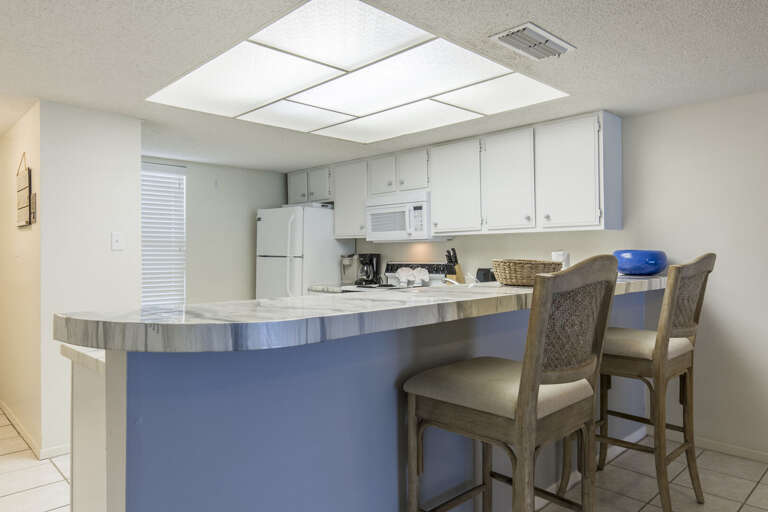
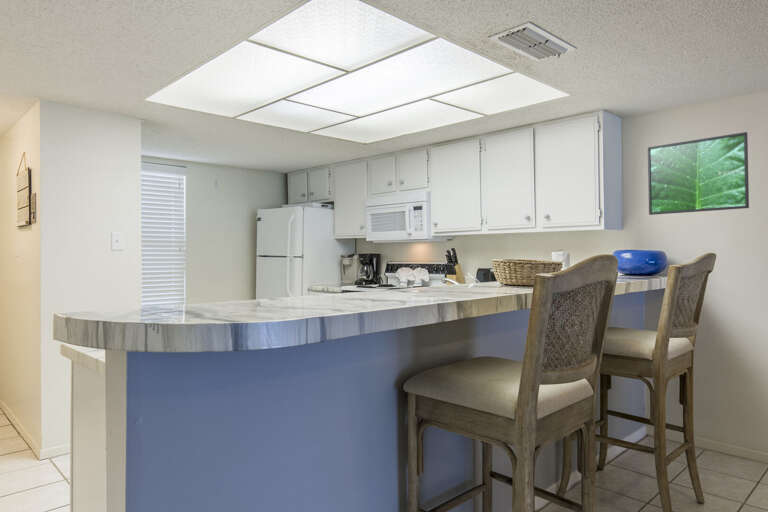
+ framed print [647,131,750,216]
